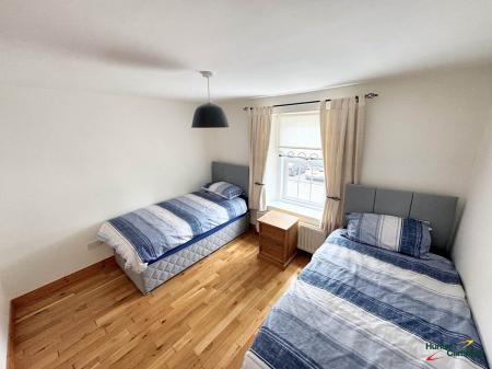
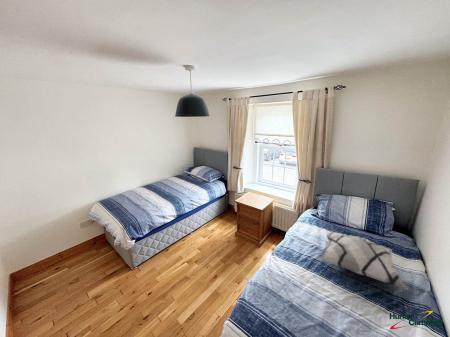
+ decorative pillow [320,231,409,291]
